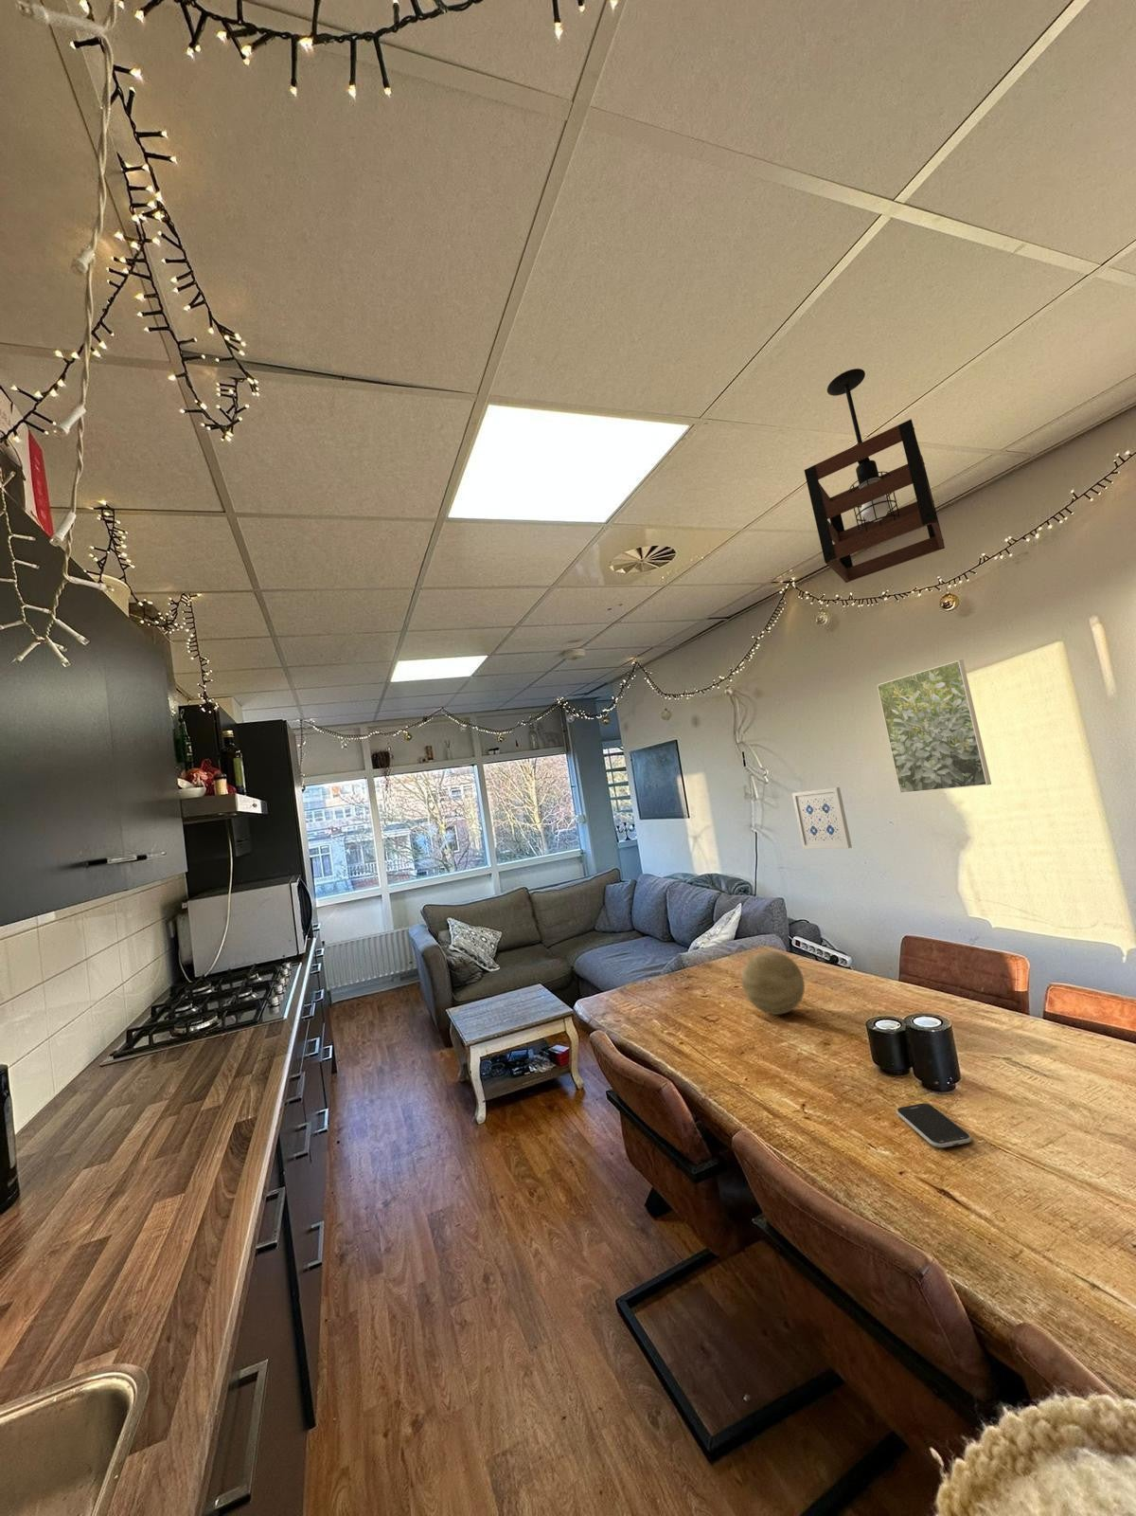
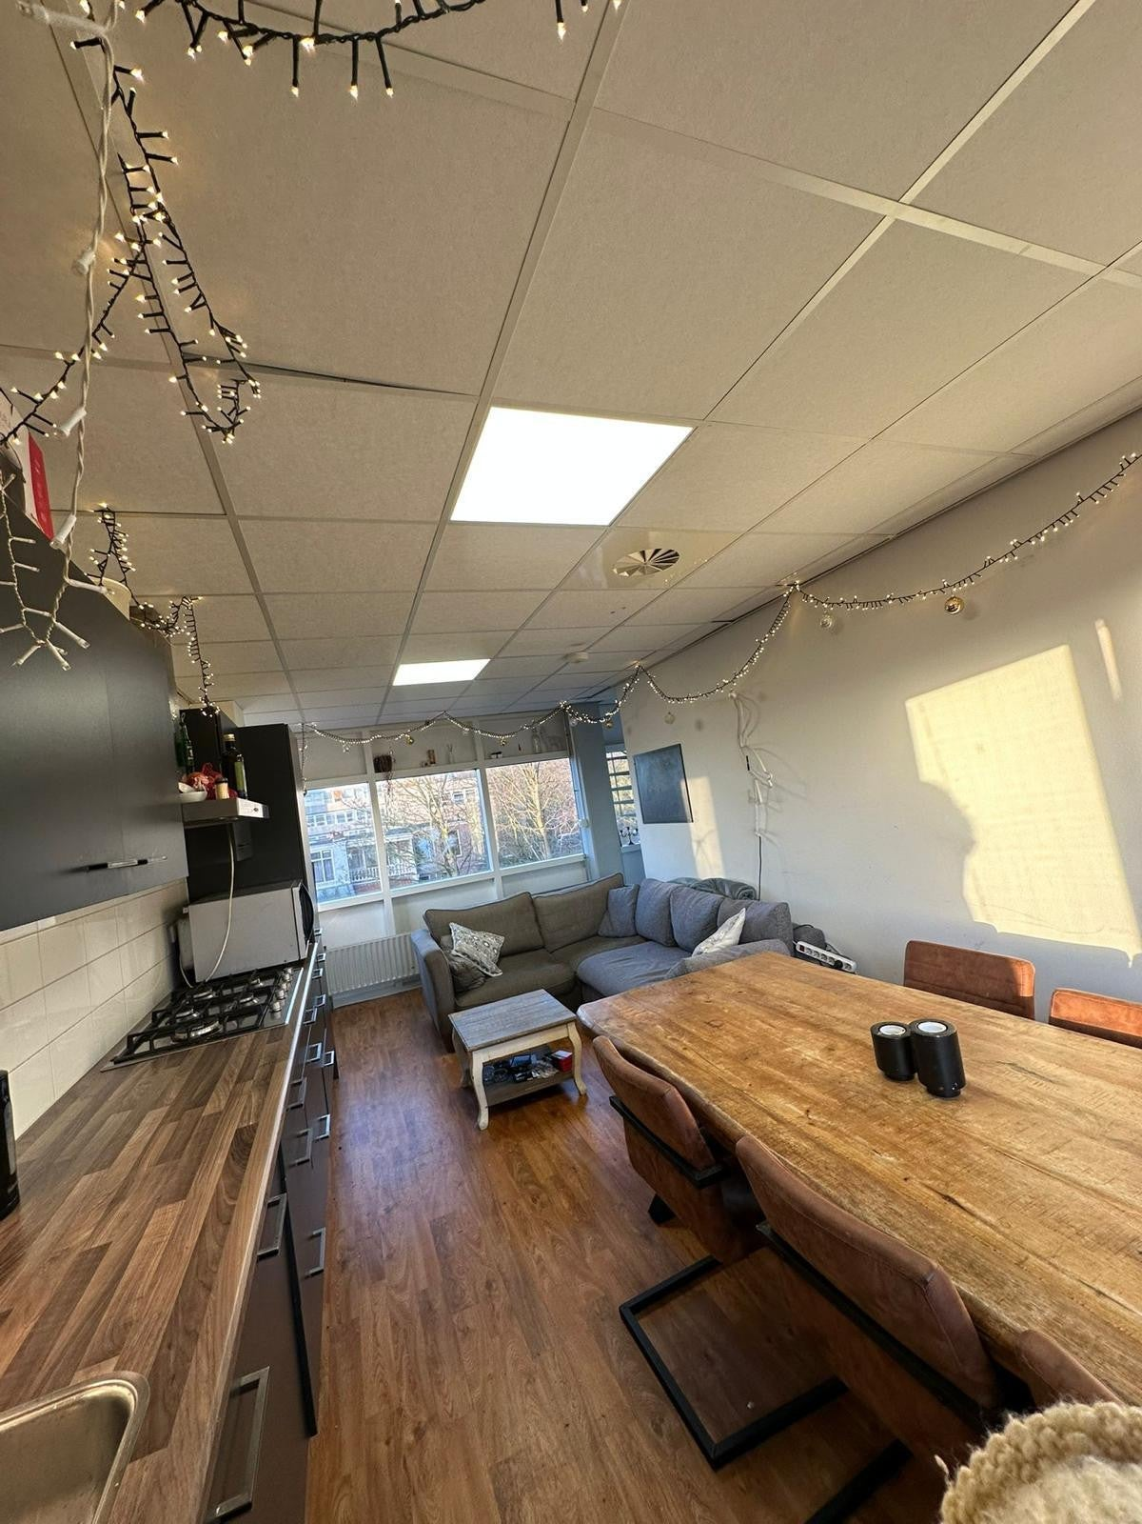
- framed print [876,659,992,795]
- wall art [791,787,853,849]
- smartphone [895,1103,973,1148]
- pendant light [804,368,946,584]
- decorative ball [741,950,805,1016]
